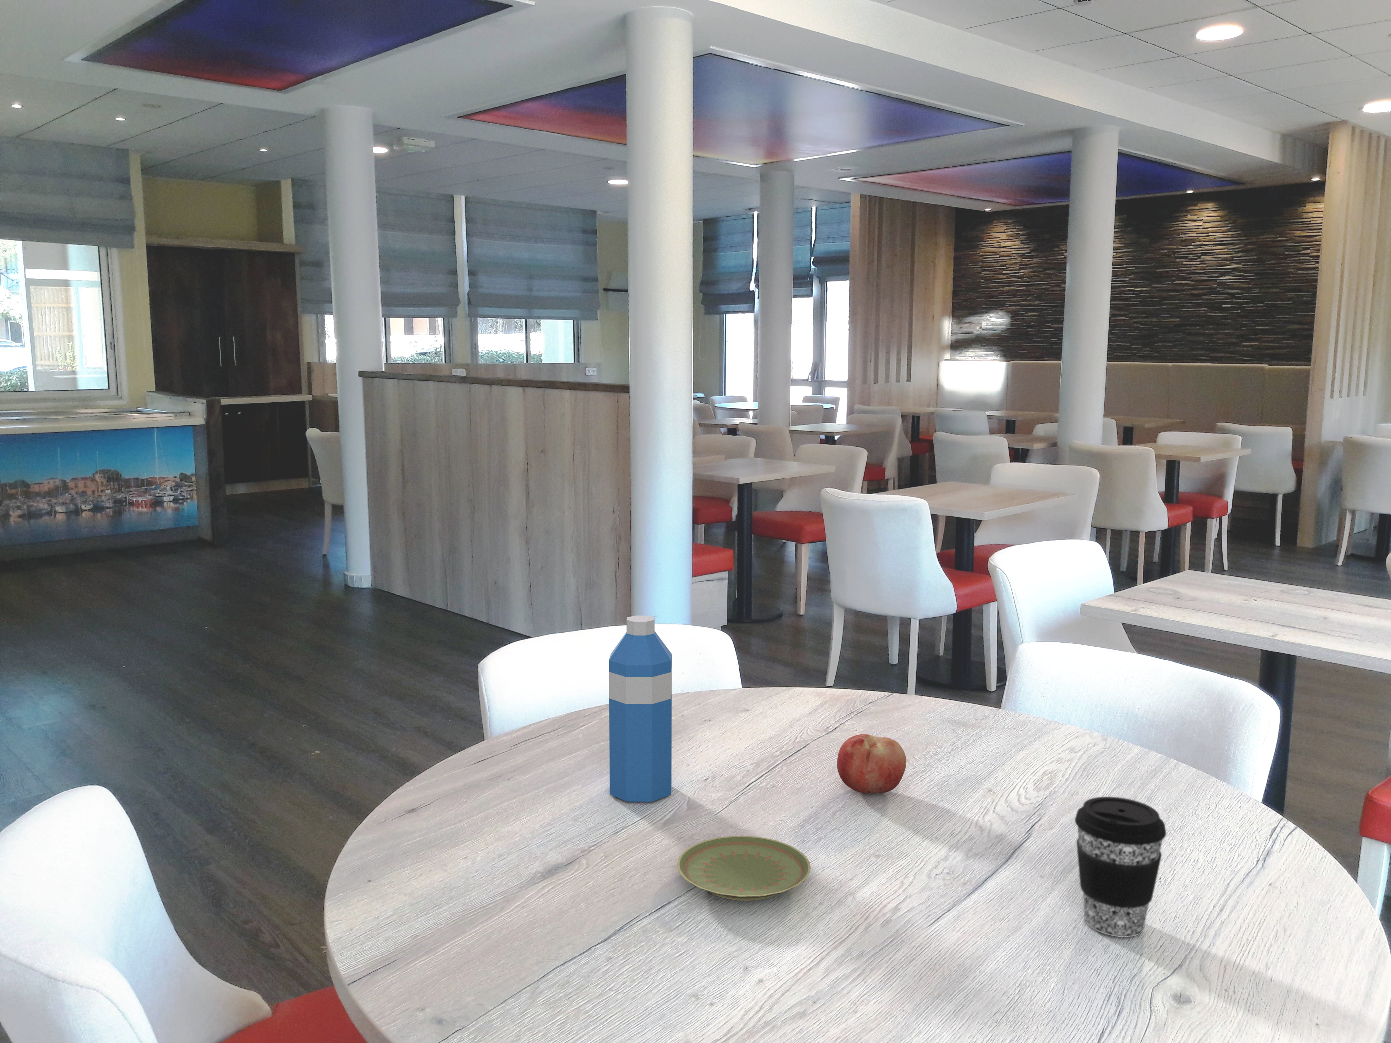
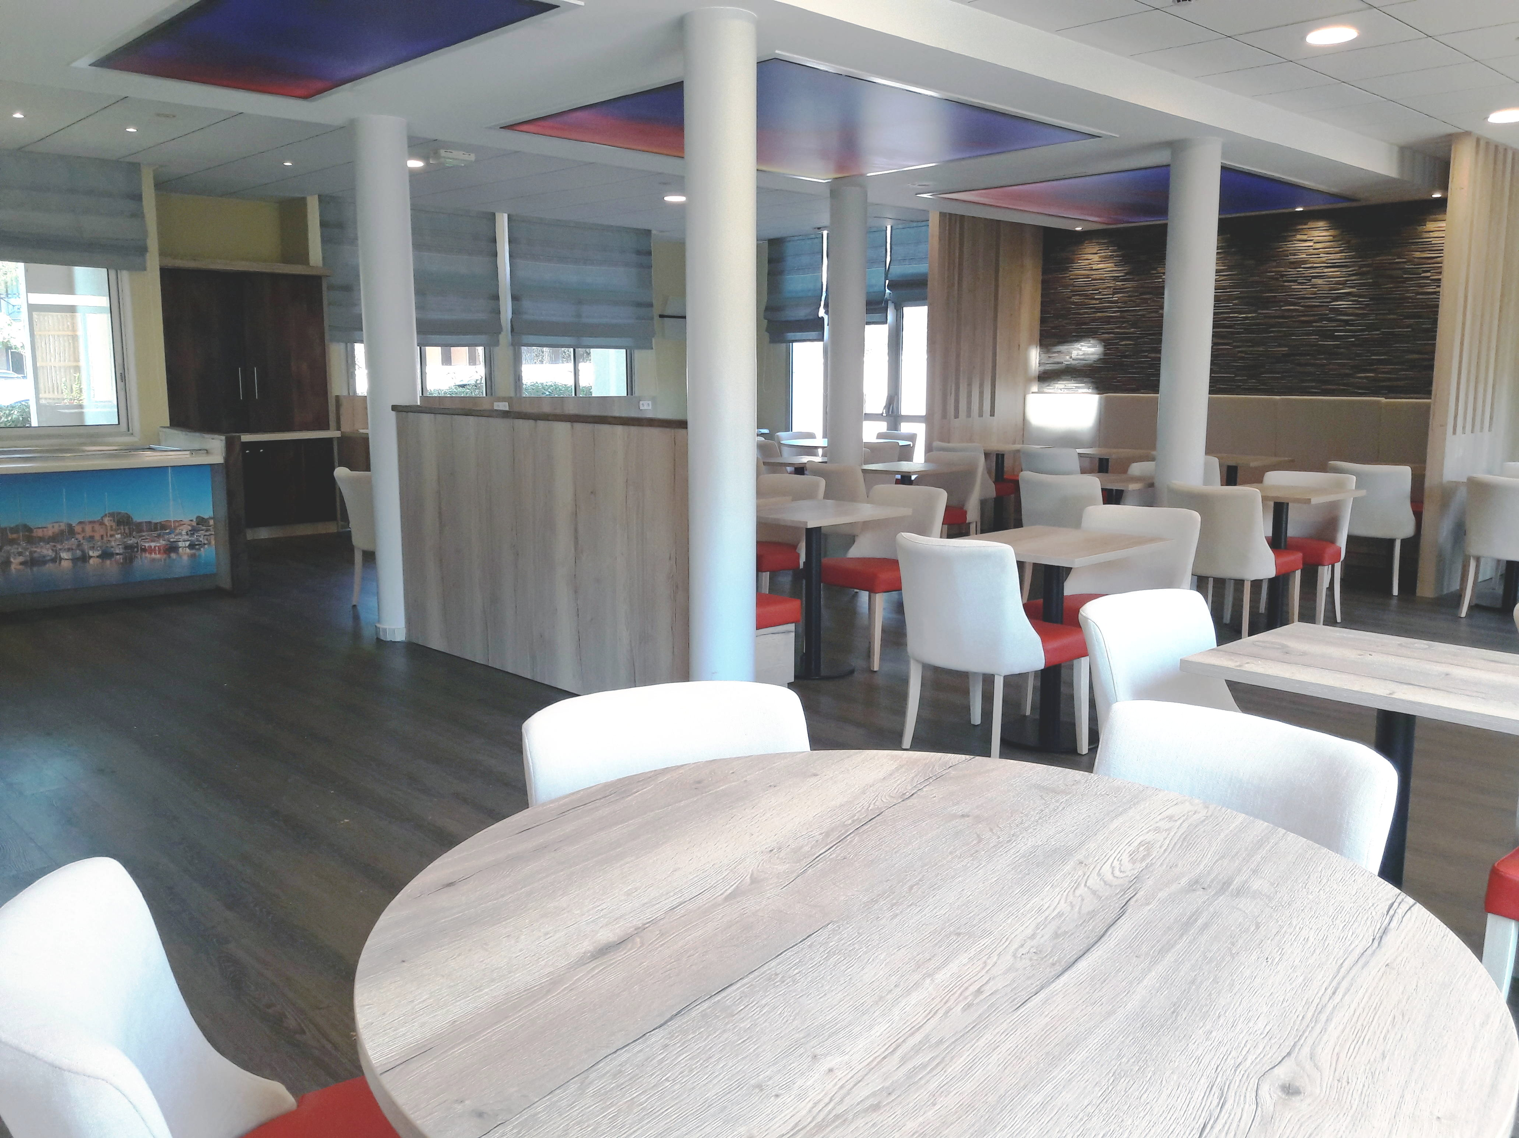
- water bottle [609,616,672,802]
- coffee cup [1074,796,1166,938]
- fruit [837,734,907,794]
- plate [677,836,811,901]
